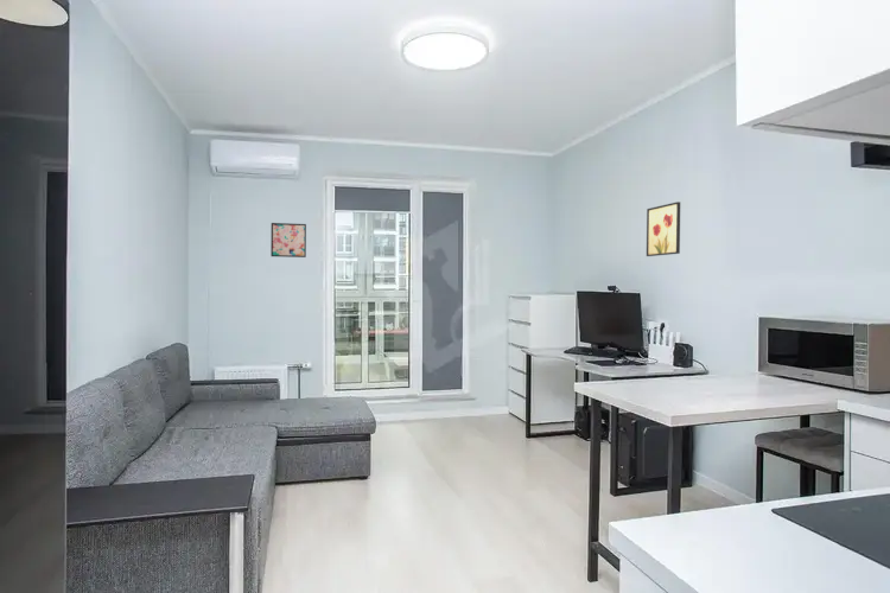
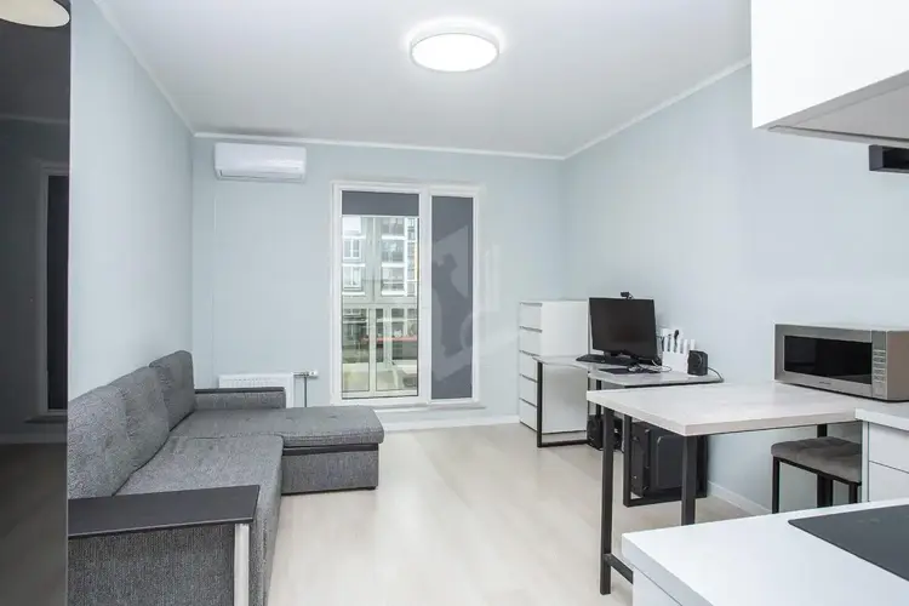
- wall art [646,200,681,257]
- wall art [269,222,307,259]
